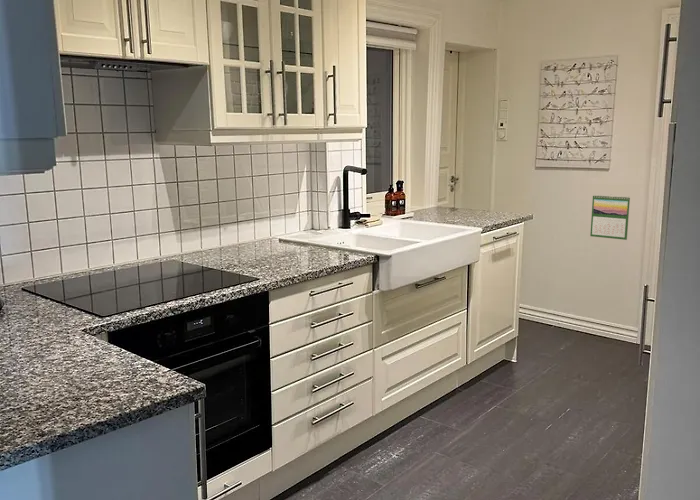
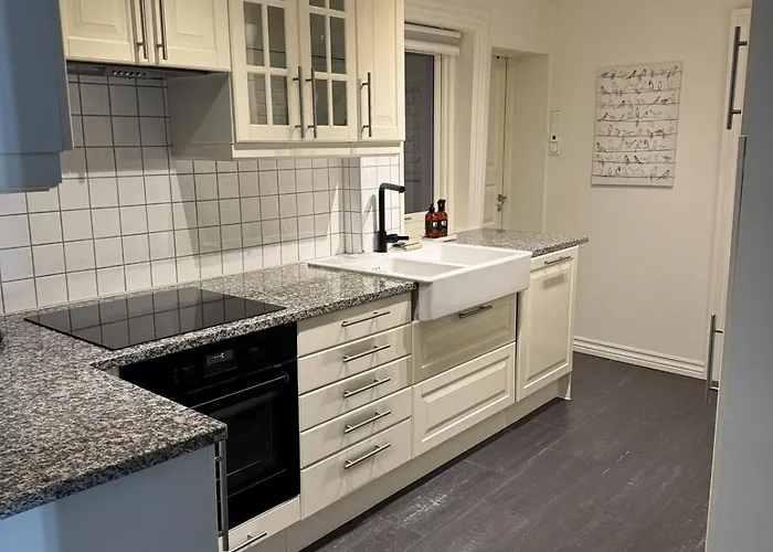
- calendar [589,194,631,241]
